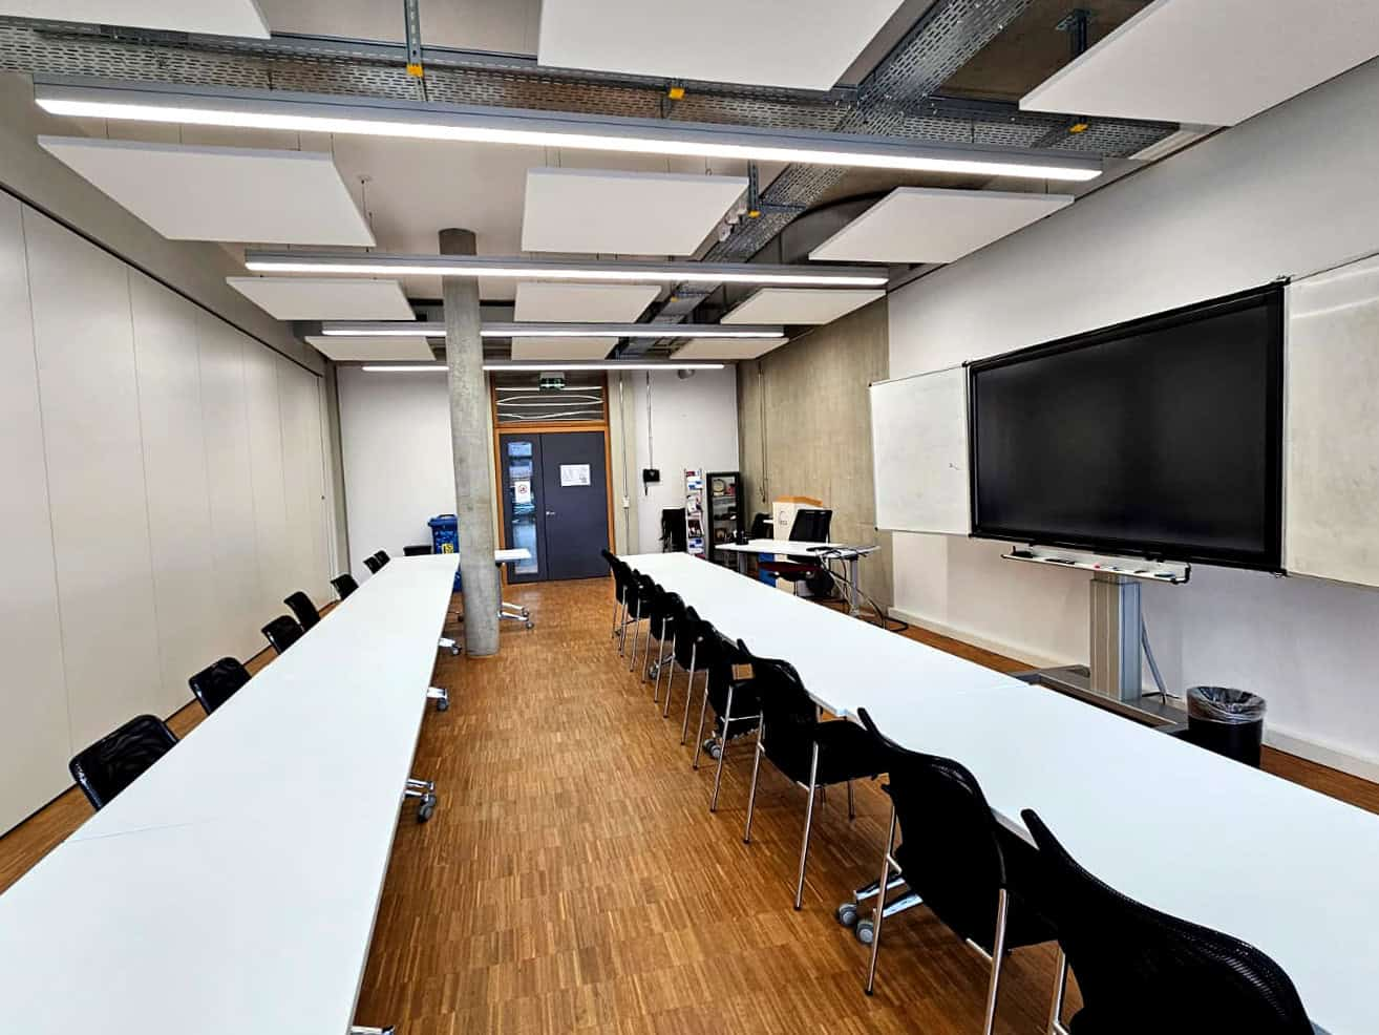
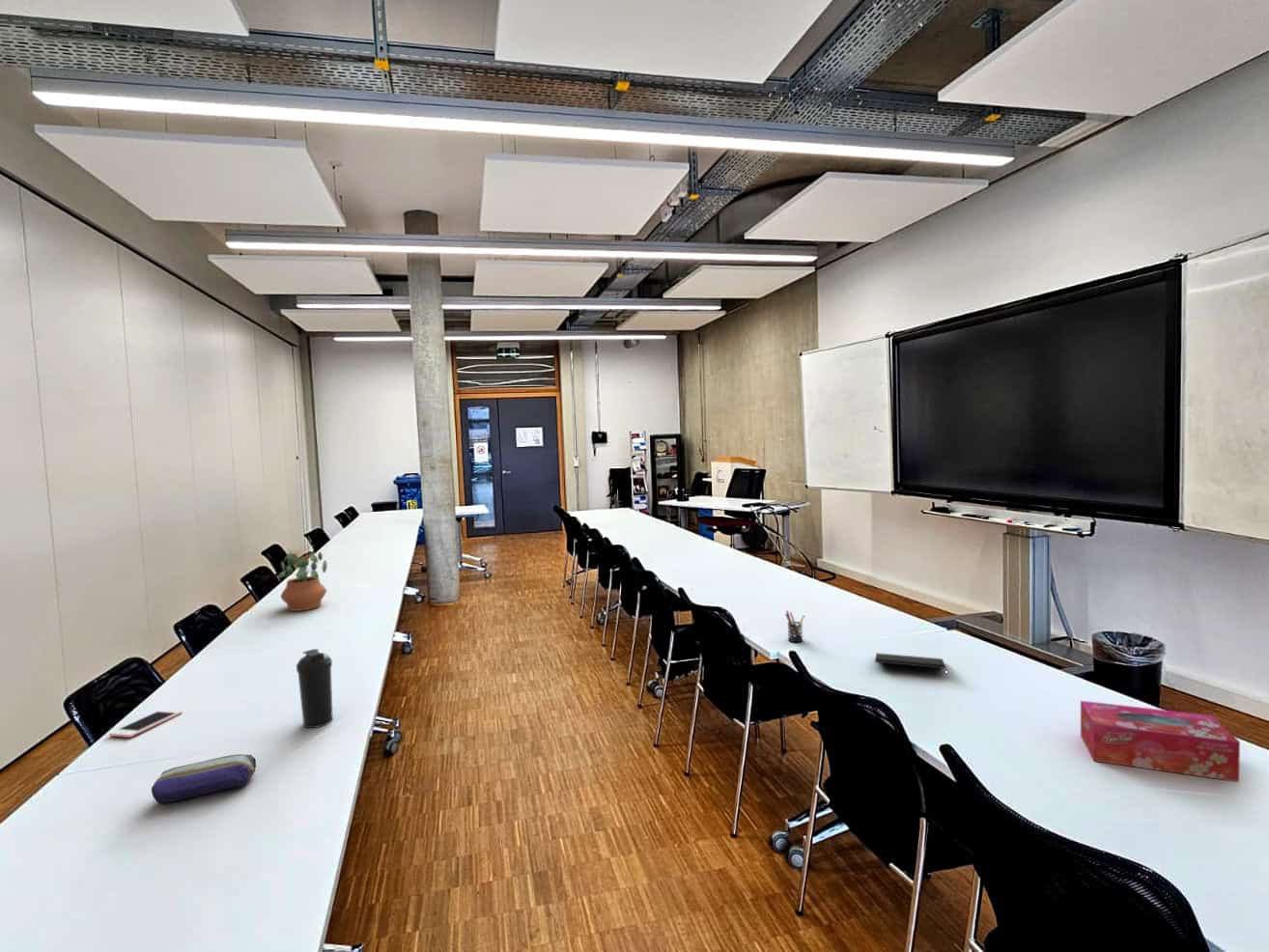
+ pencil case [151,753,257,805]
+ cell phone [108,709,183,739]
+ tissue box [1080,700,1241,783]
+ water bottle [296,648,334,729]
+ pen holder [784,609,805,643]
+ notepad [874,652,948,678]
+ potted plant [276,551,328,612]
